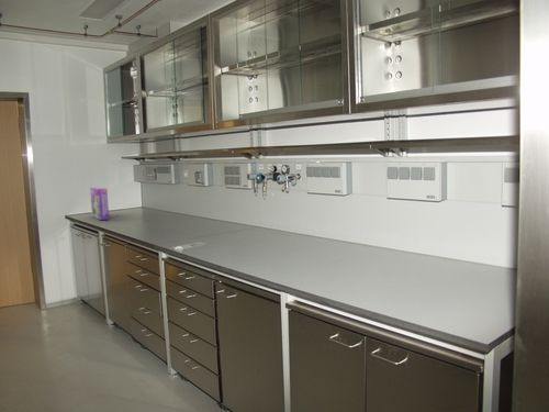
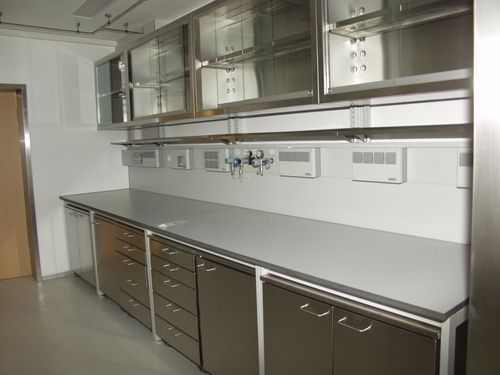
- box [89,186,110,221]
